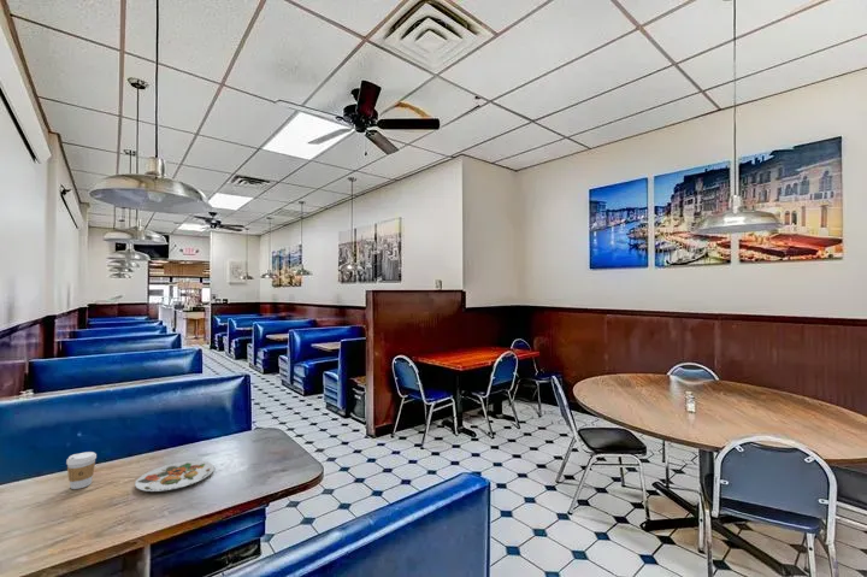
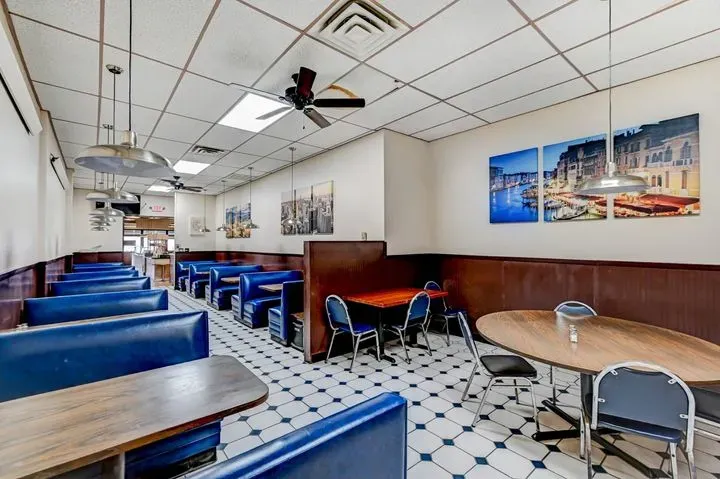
- plate [134,460,216,493]
- coffee cup [65,451,98,490]
